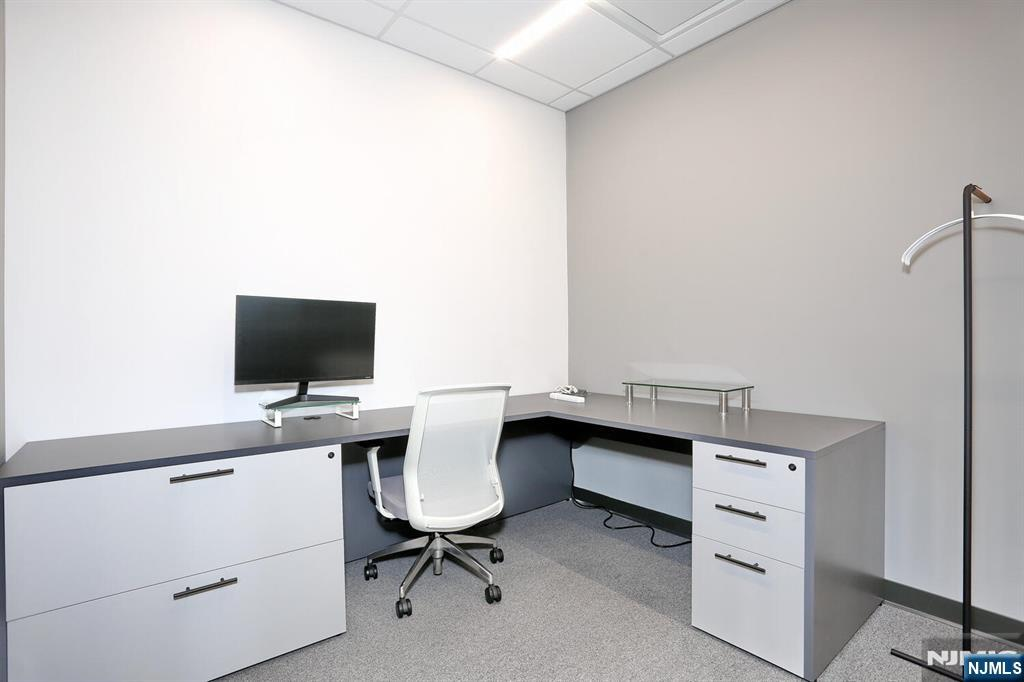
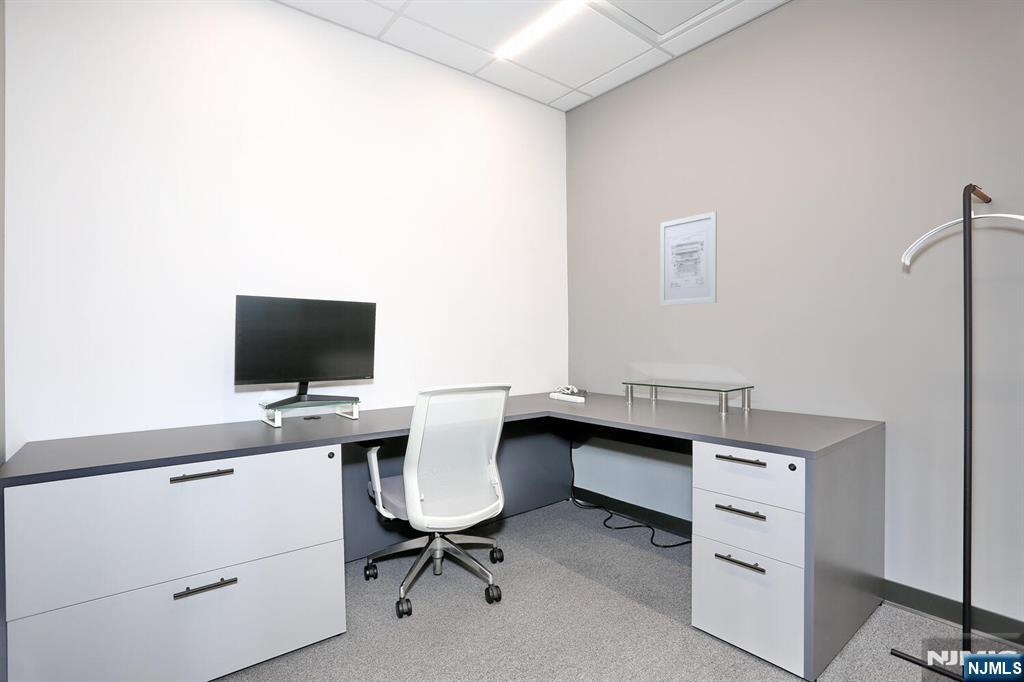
+ wall art [659,210,718,307]
